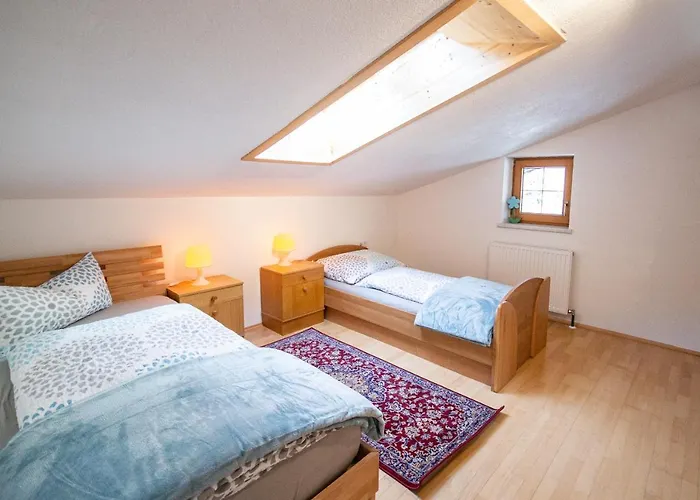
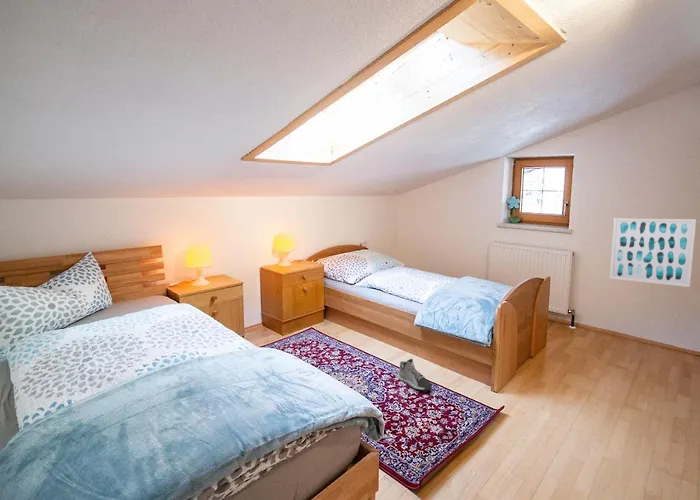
+ wall art [609,217,697,288]
+ sneaker [397,358,433,391]
